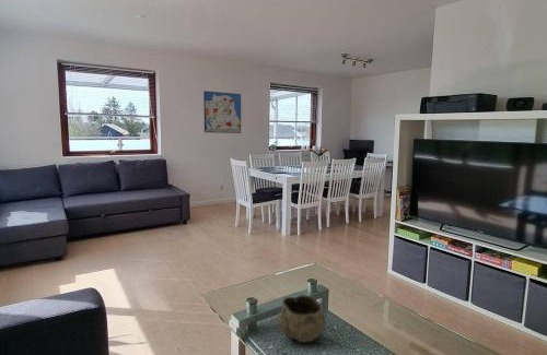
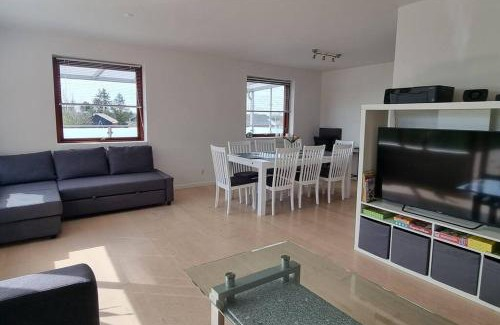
- wall art [202,90,242,134]
- decorative bowl [277,294,327,343]
